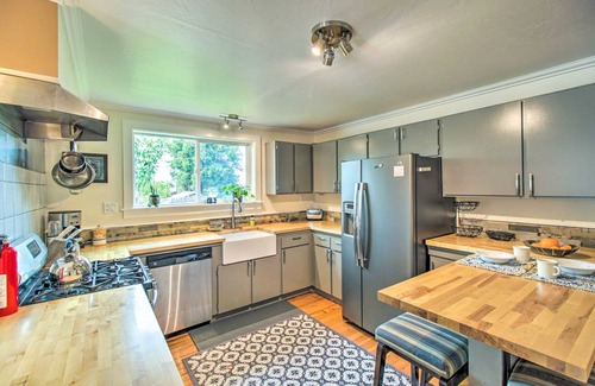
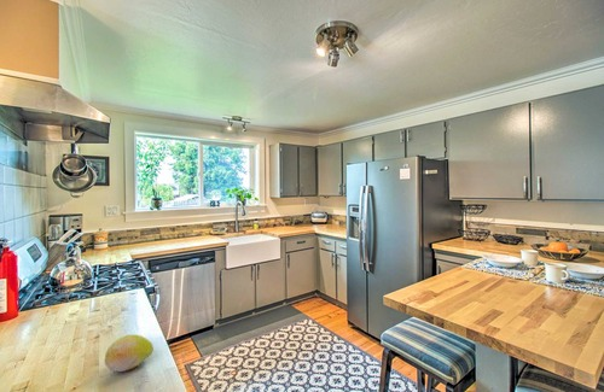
+ fruit [104,334,155,373]
